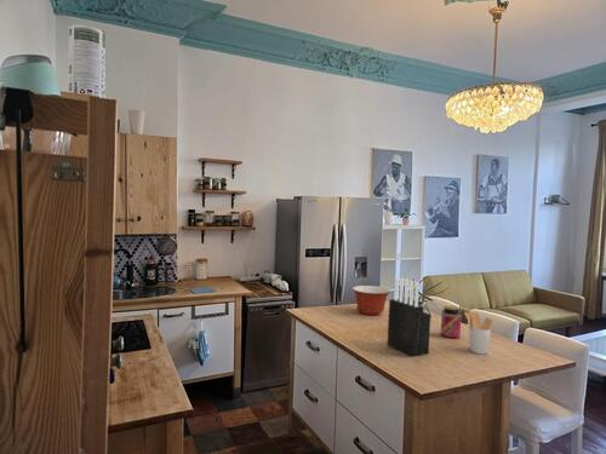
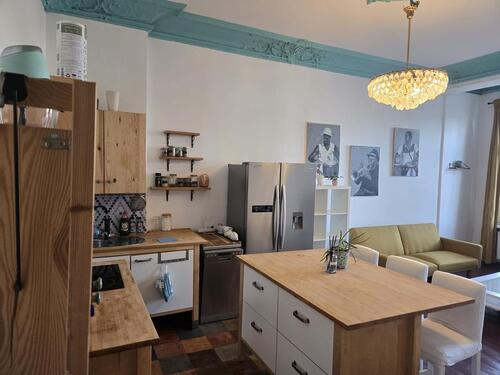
- utensil holder [463,311,493,355]
- mixing bowl [351,285,391,316]
- jar [440,305,463,339]
- knife block [387,276,431,358]
